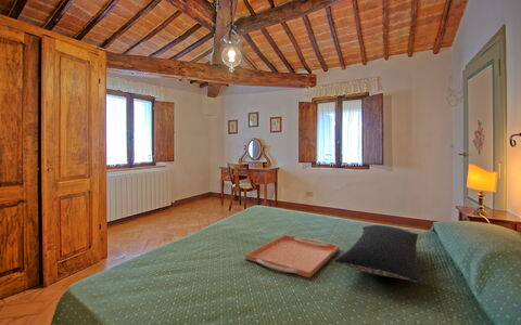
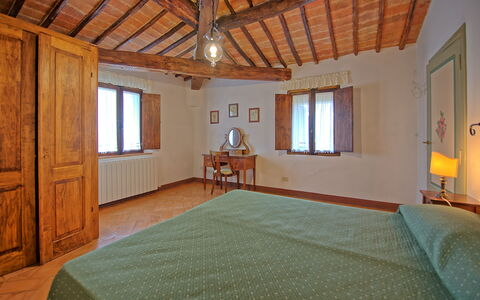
- serving tray [244,234,341,278]
- pillow [333,224,420,284]
